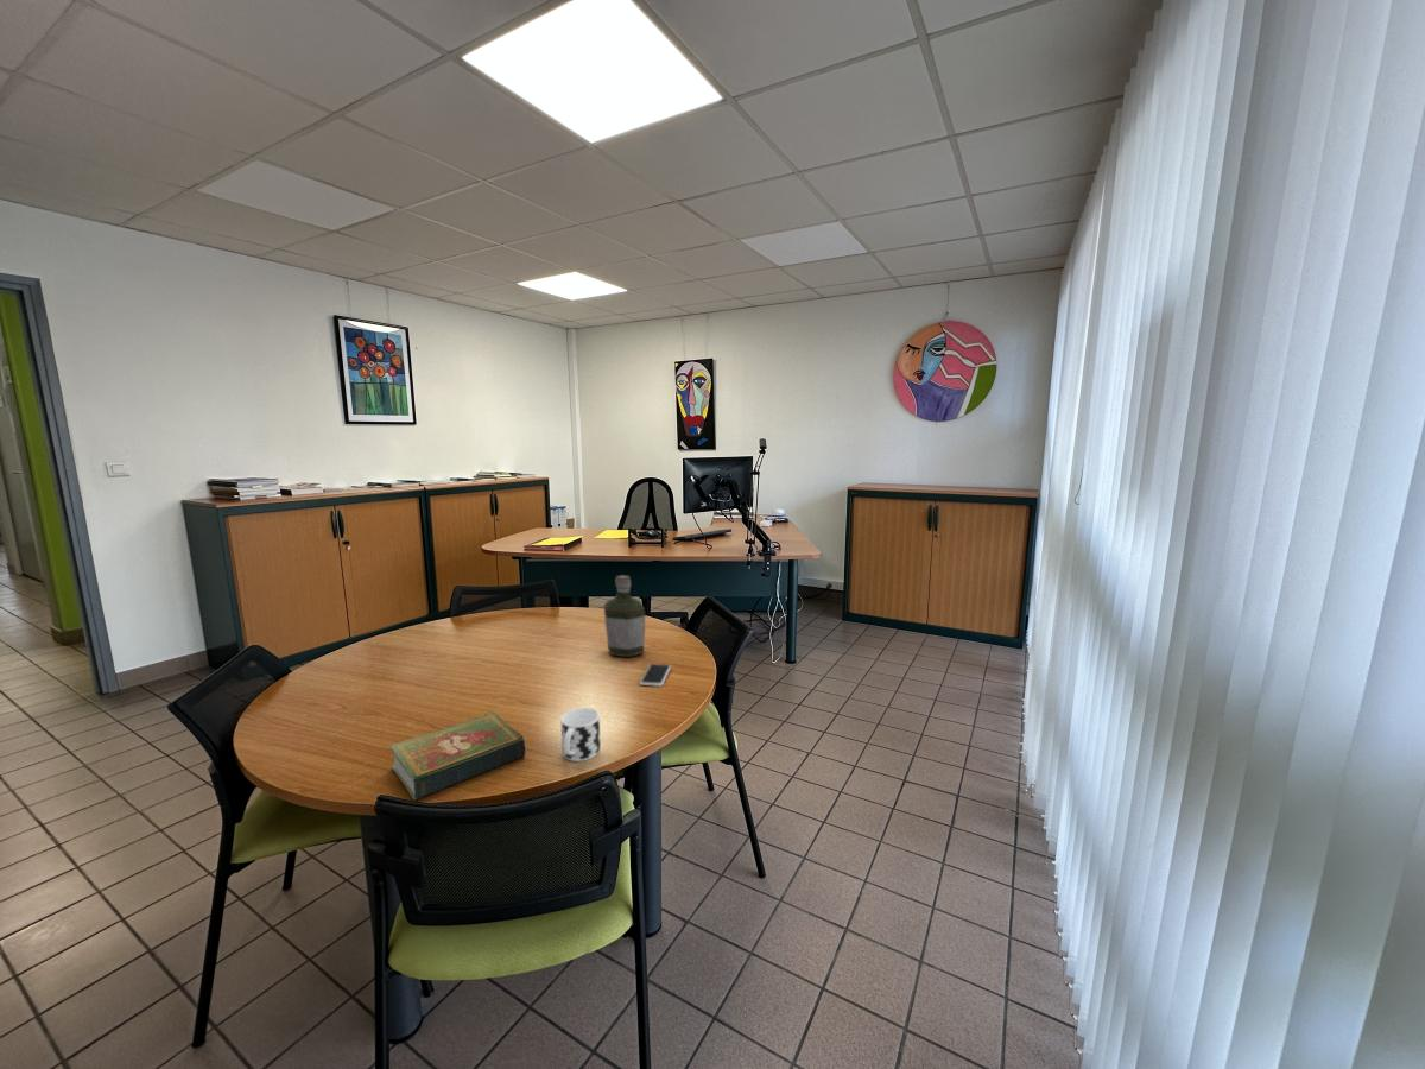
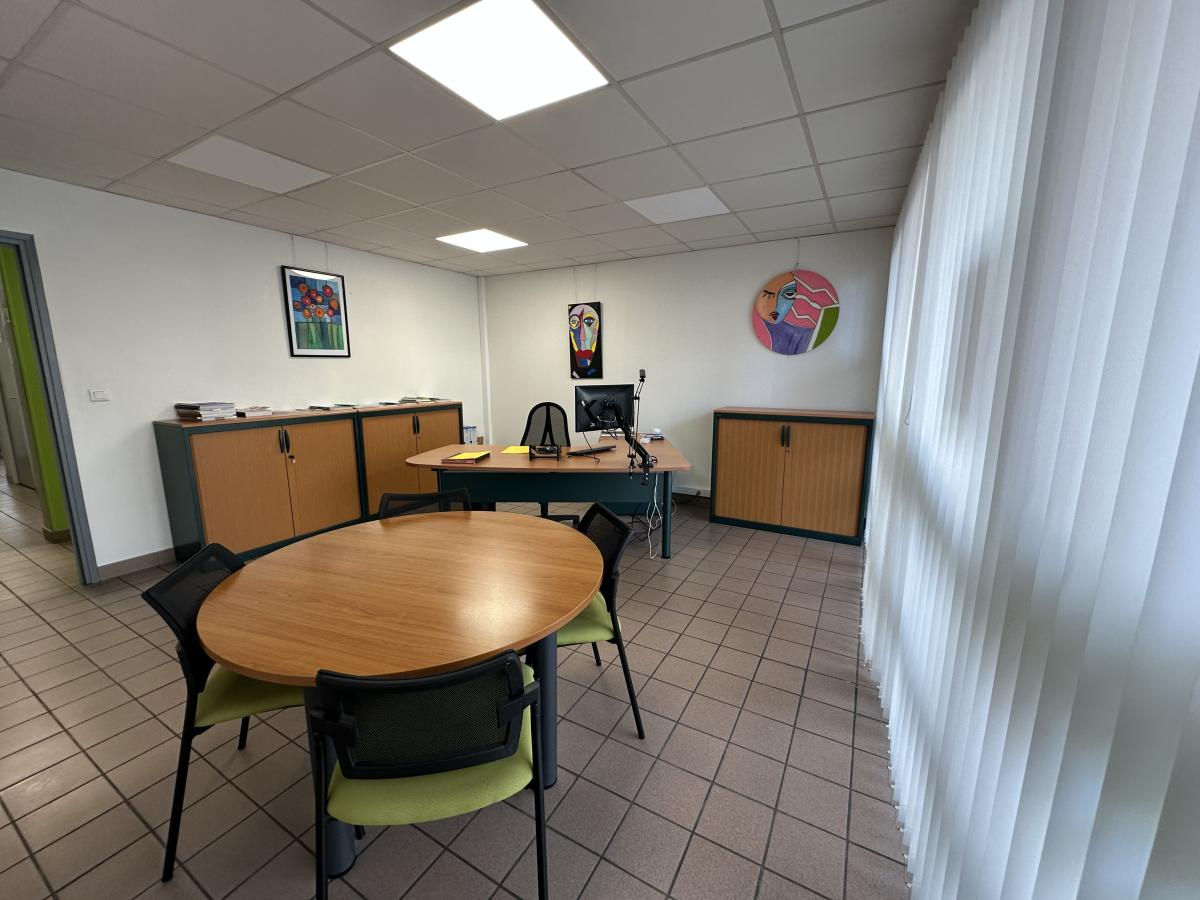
- book [388,711,526,802]
- cup [559,707,602,763]
- bottle [603,574,646,658]
- smartphone [639,663,672,688]
